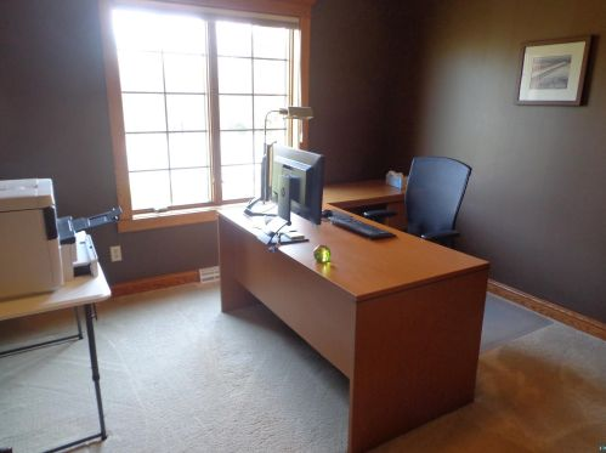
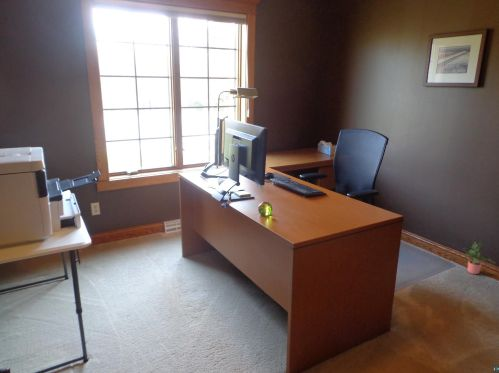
+ potted plant [462,239,497,275]
